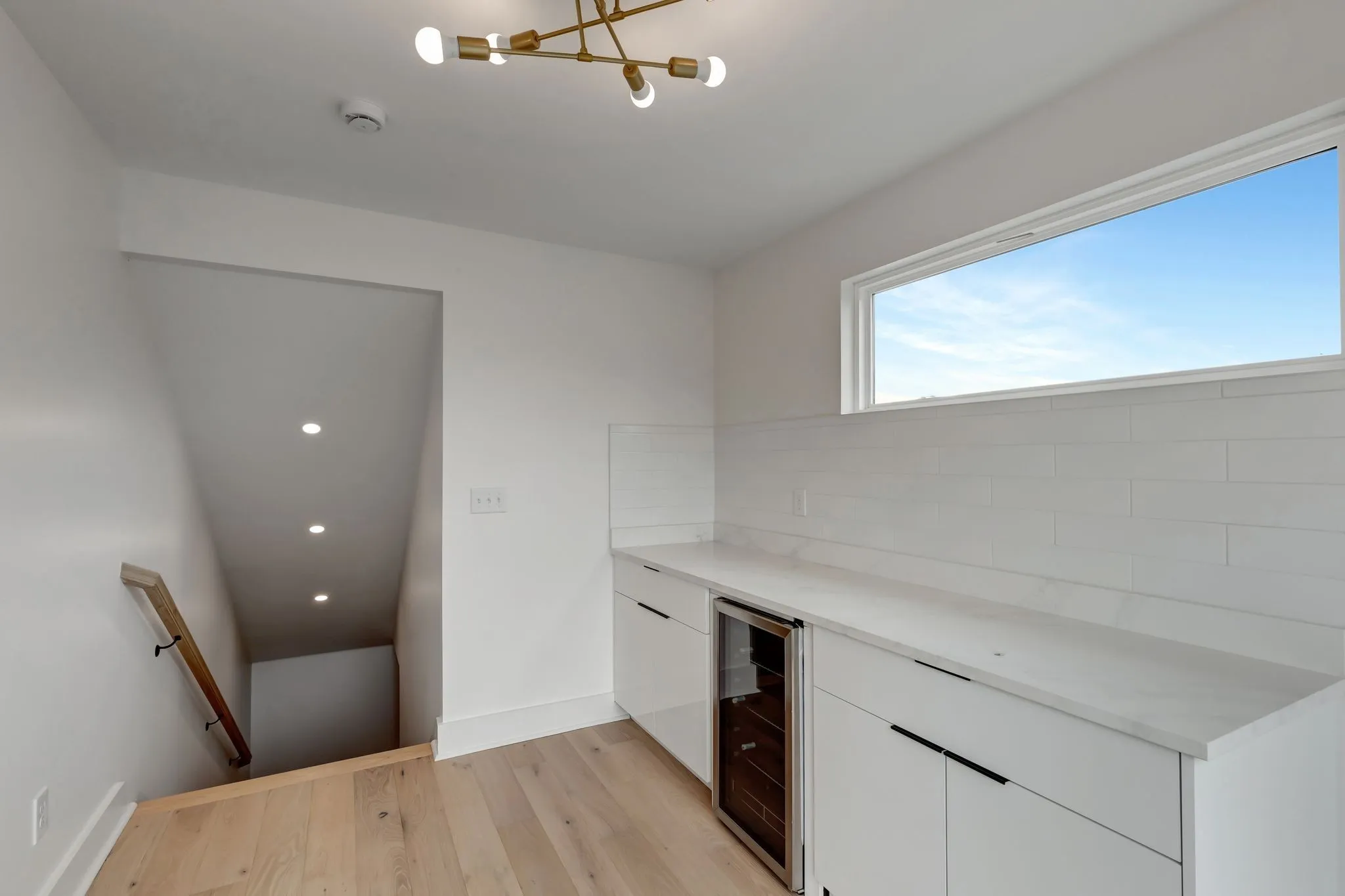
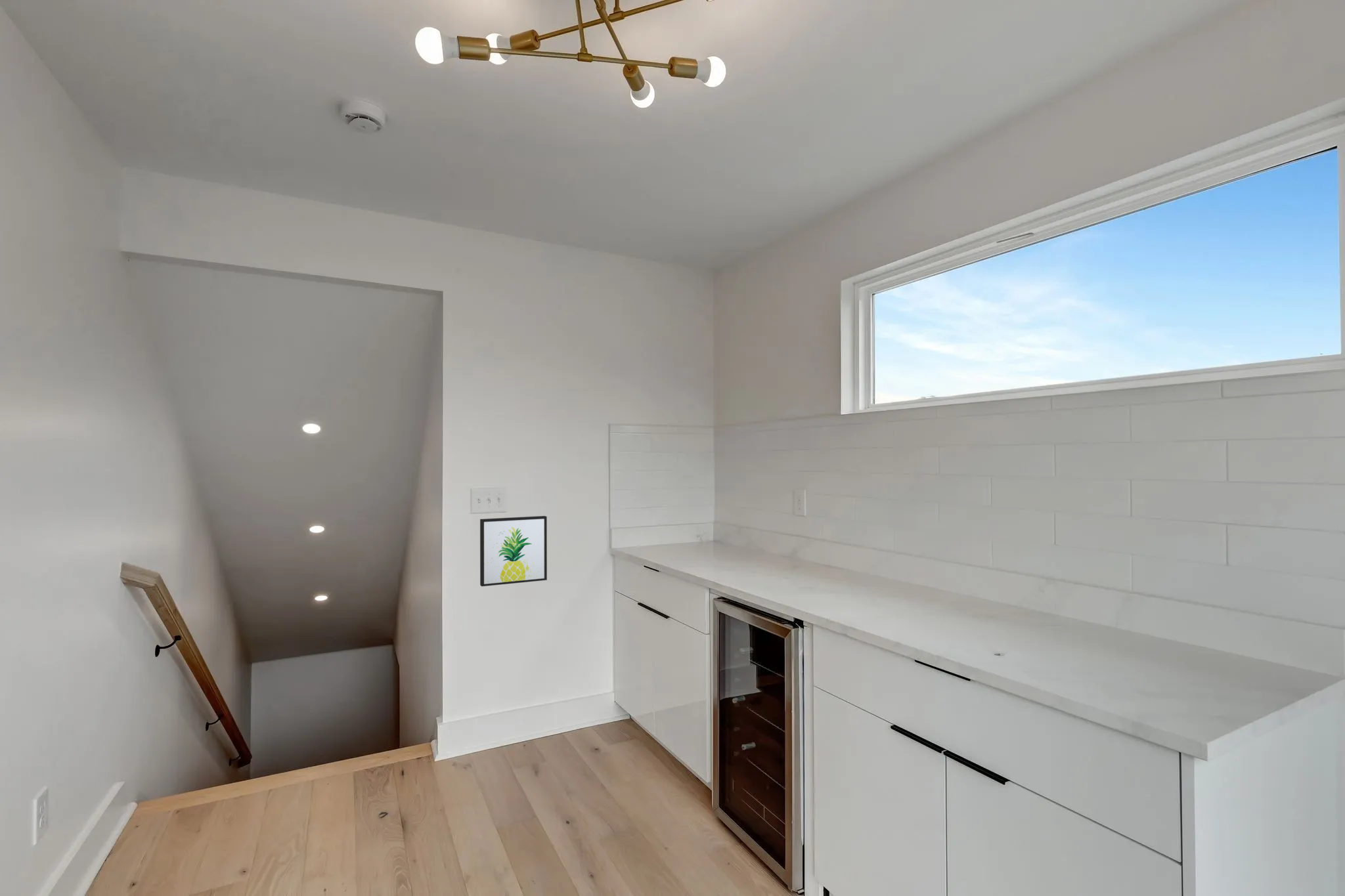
+ wall art [479,515,548,587]
